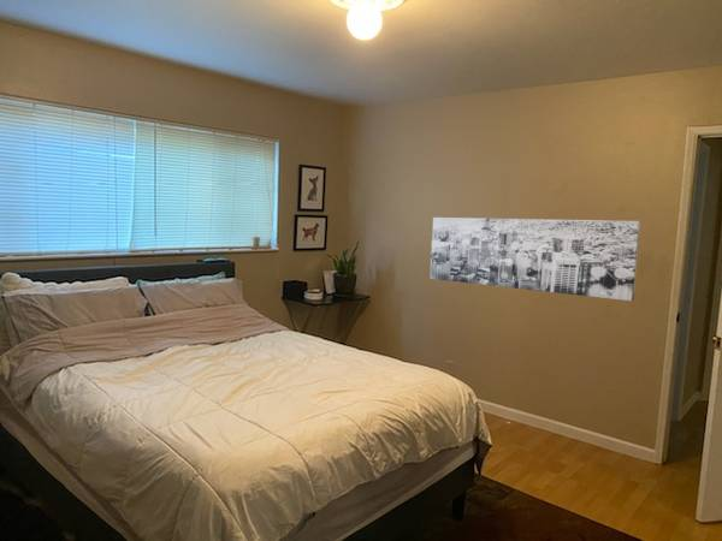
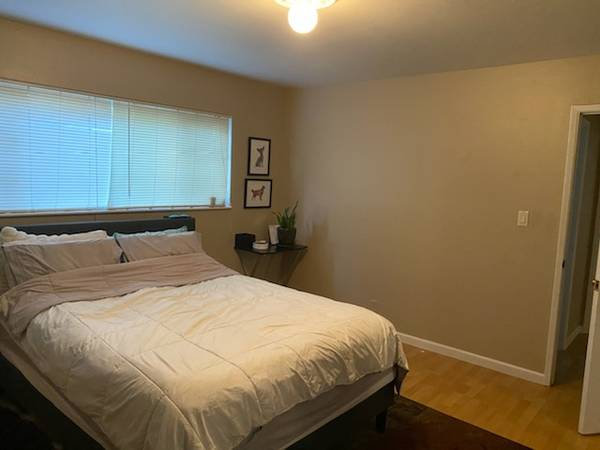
- wall art [428,216,641,302]
